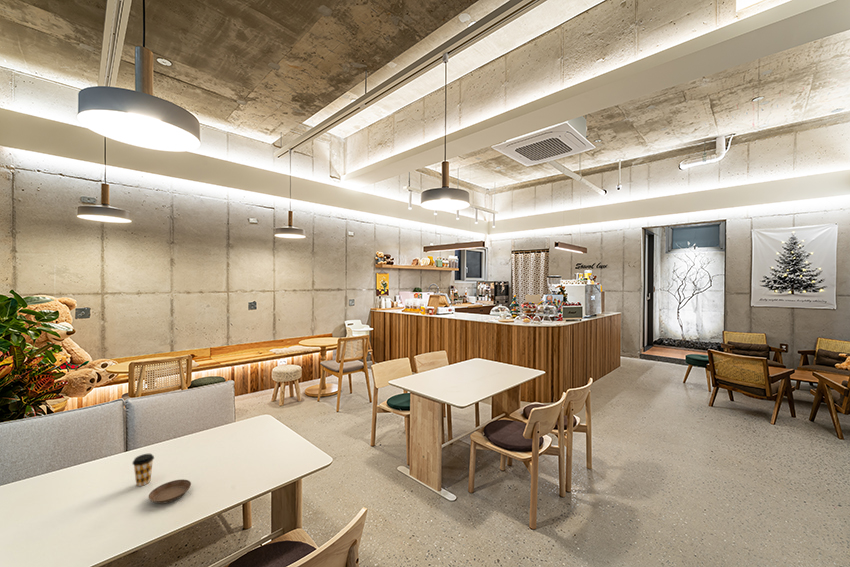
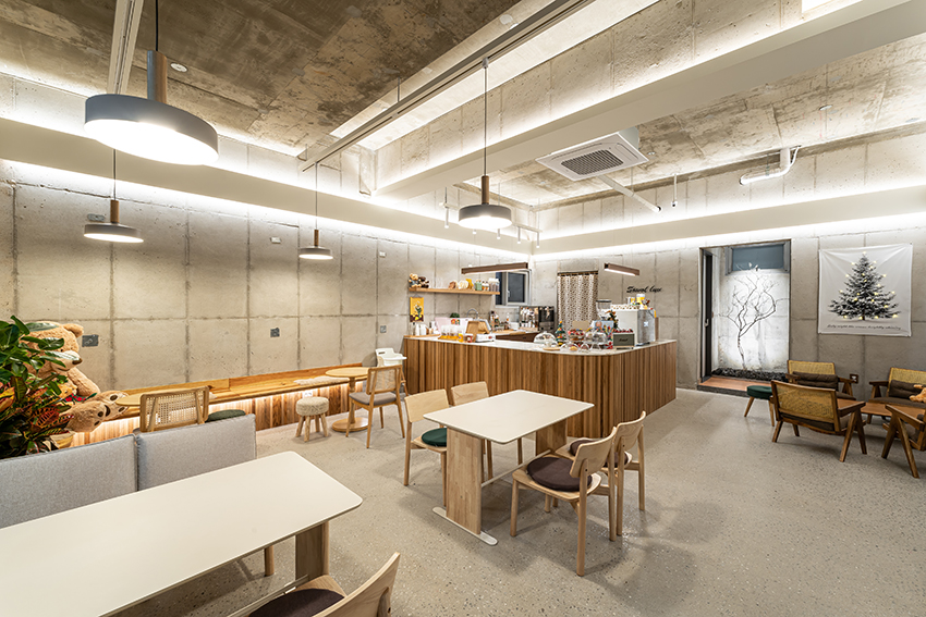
- saucer [148,478,192,504]
- coffee cup [131,453,155,487]
